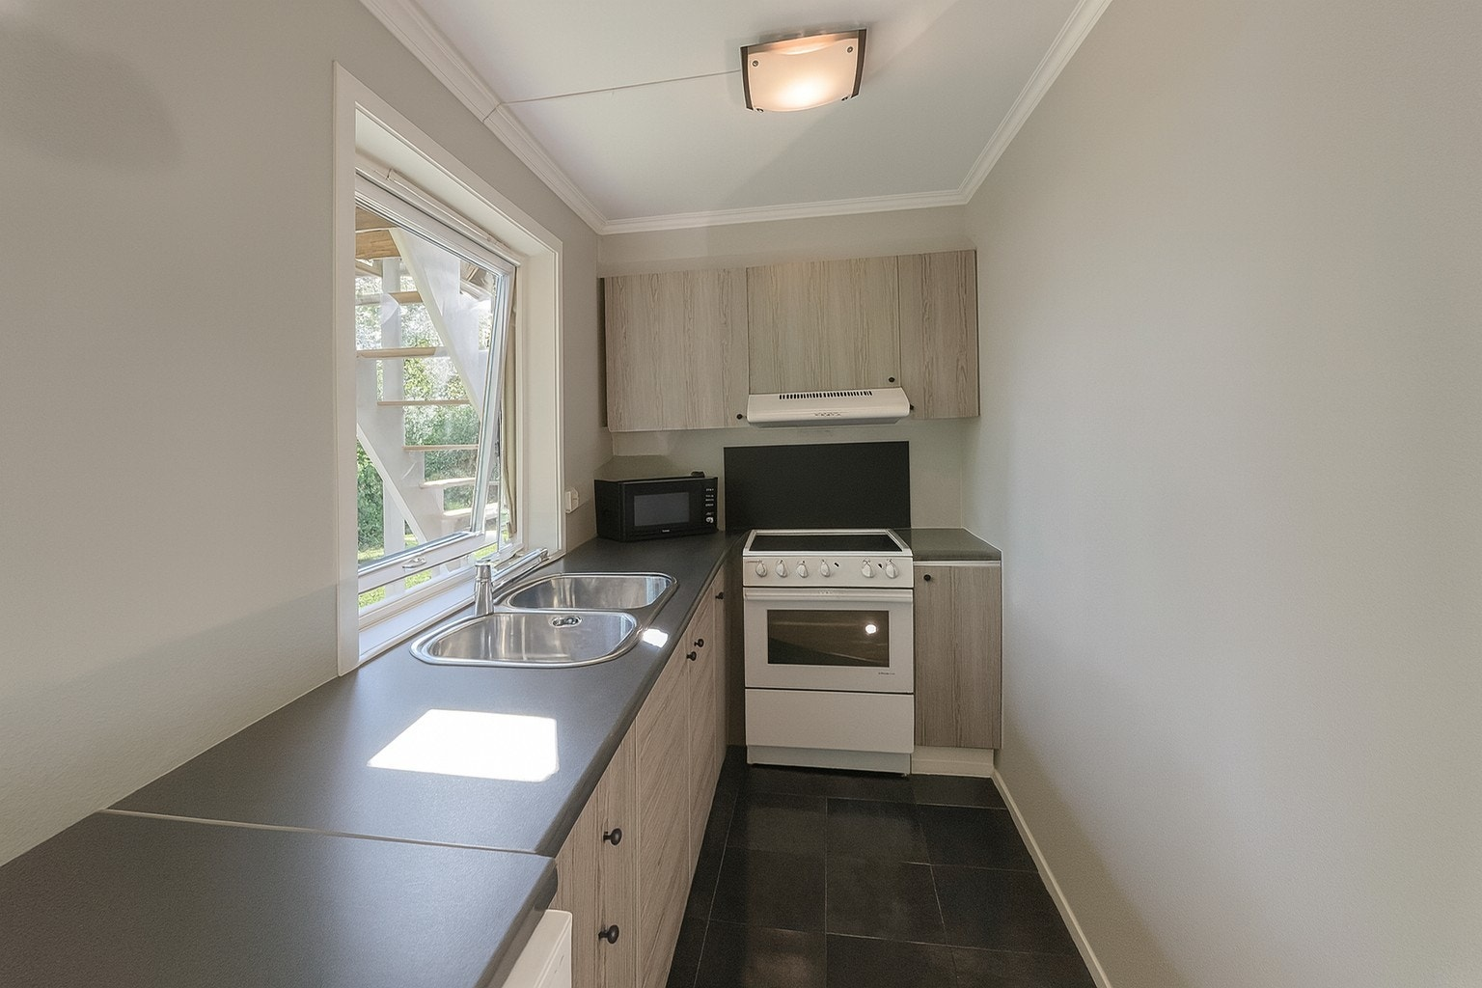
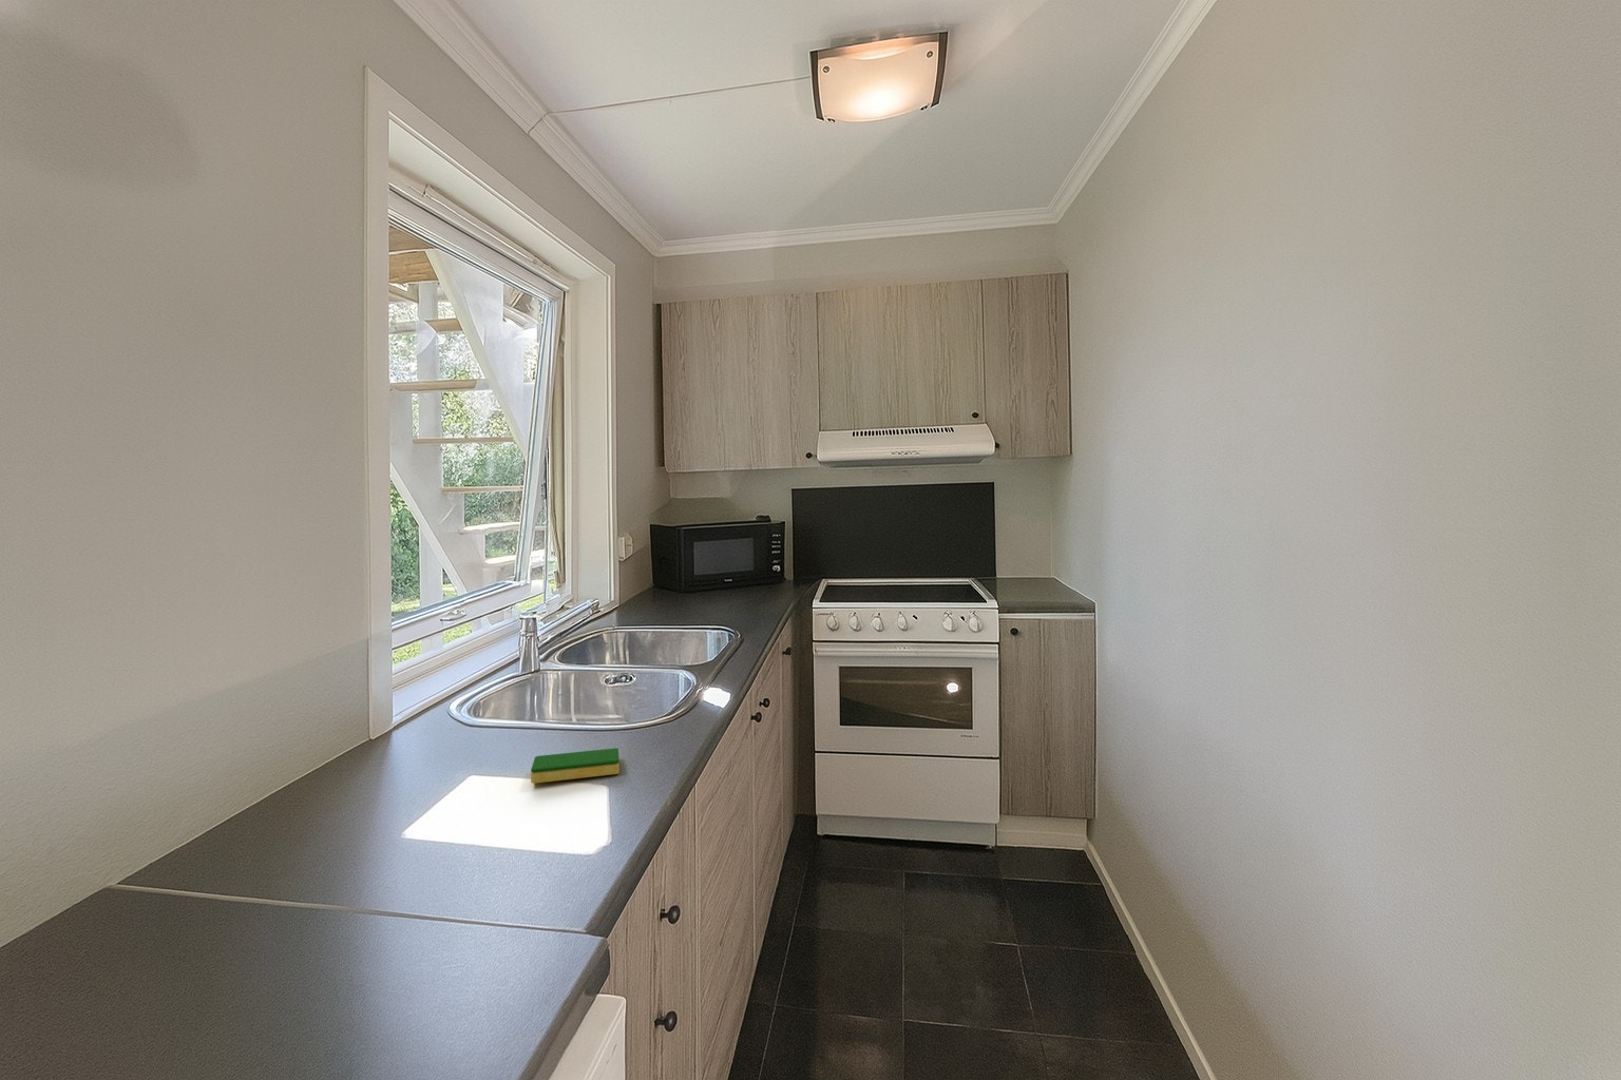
+ dish sponge [529,747,620,785]
